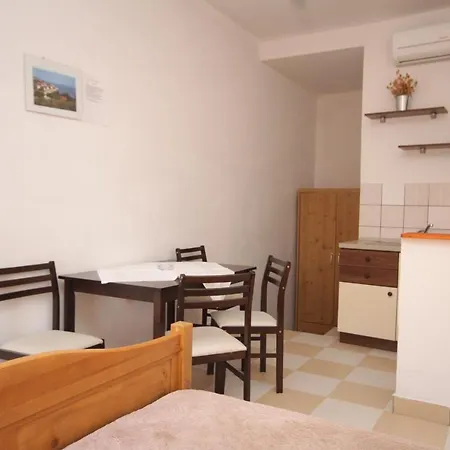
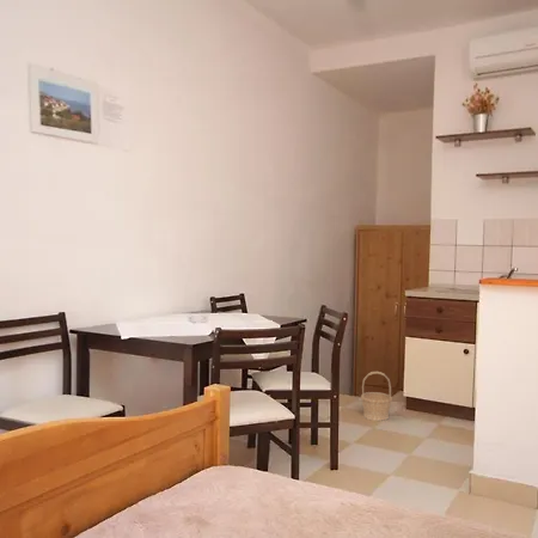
+ basket [360,371,393,422]
